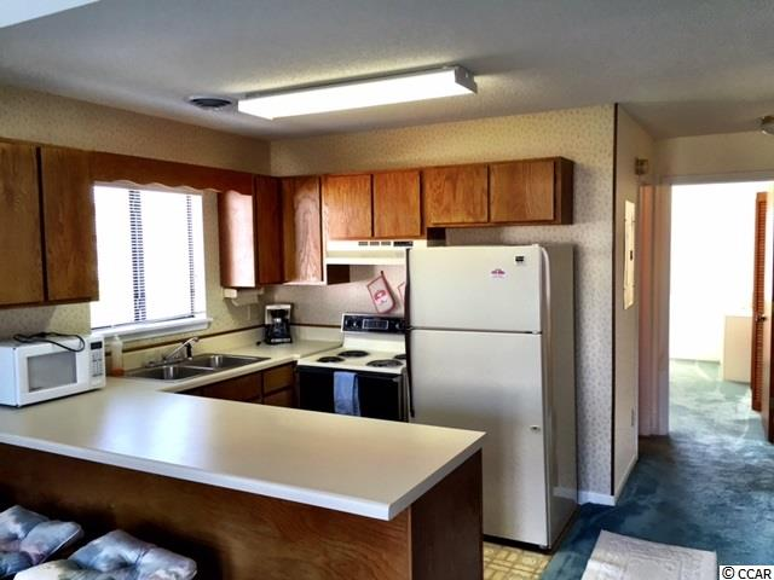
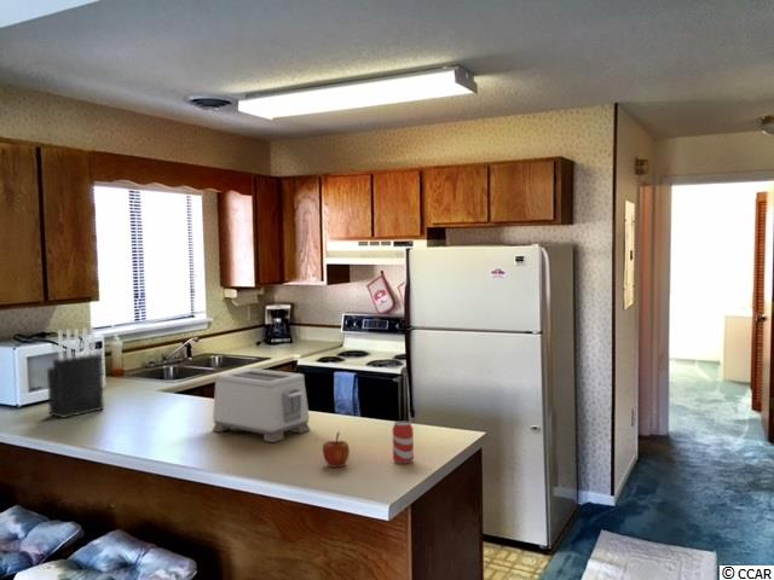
+ toaster [212,367,312,443]
+ apple [322,431,351,469]
+ knife block [46,326,105,419]
+ beverage can [392,420,415,465]
